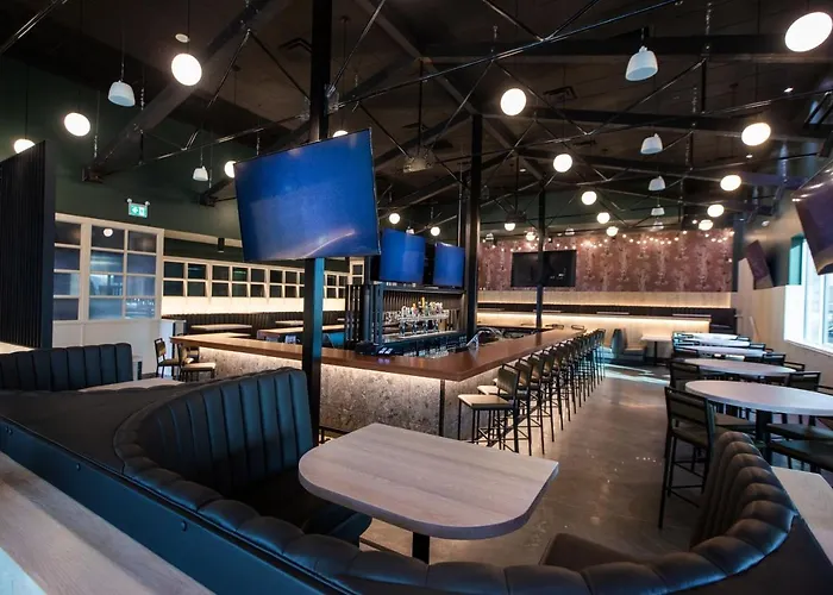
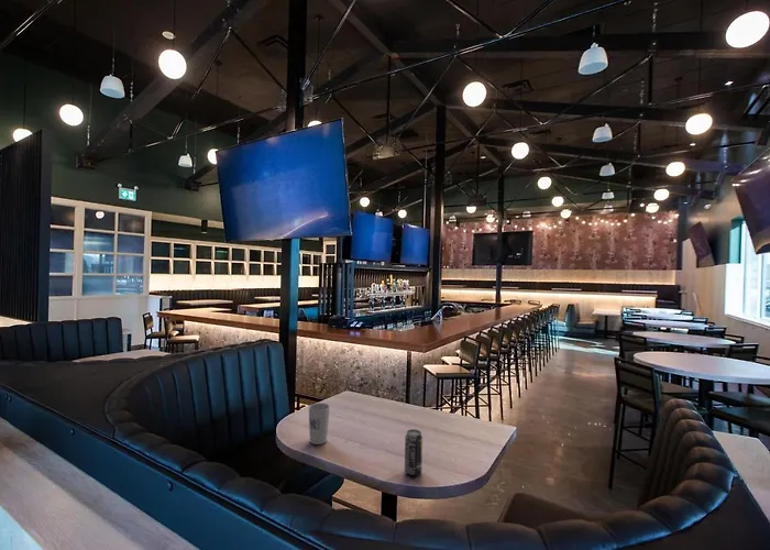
+ beverage can [404,428,424,476]
+ cup [308,402,331,446]
